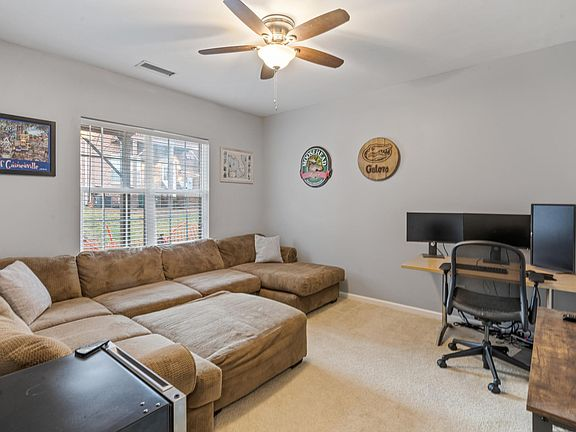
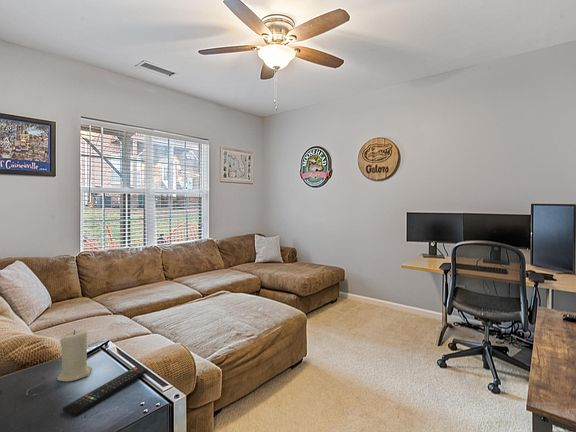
+ candle [56,329,93,382]
+ remote control [62,366,149,417]
